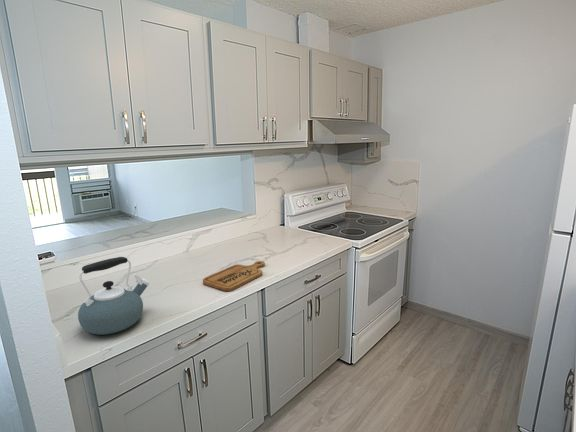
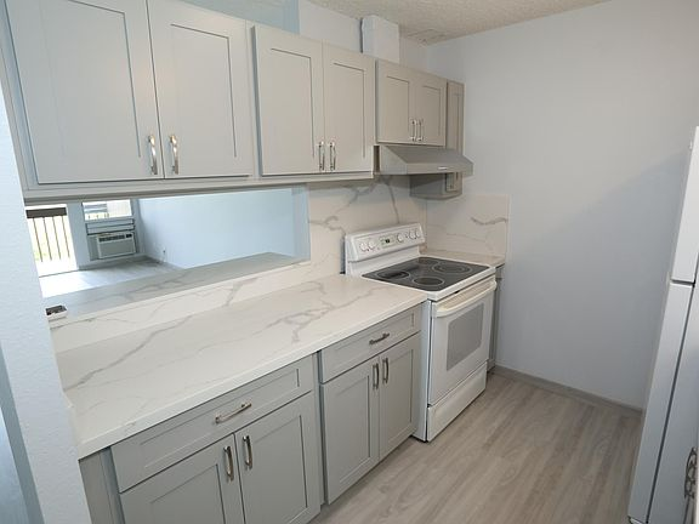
- kettle [77,256,150,336]
- cutting board [202,260,266,292]
